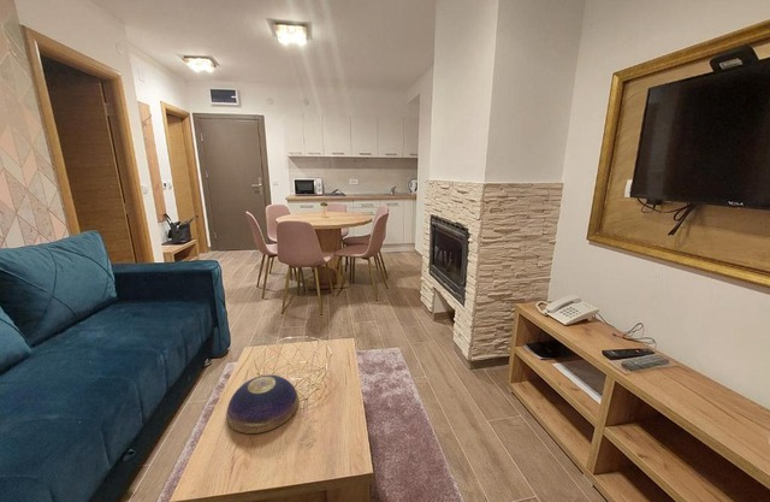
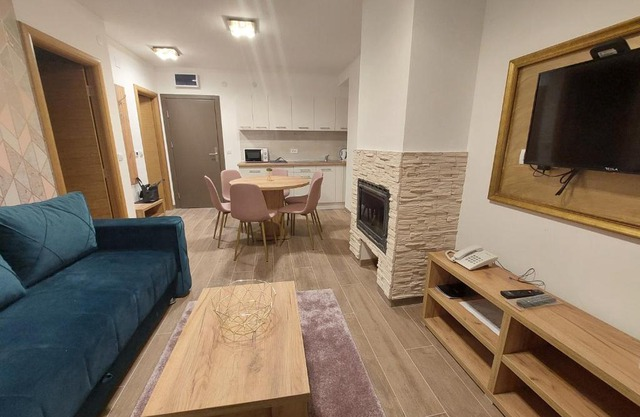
- decorative bowl [226,373,300,435]
